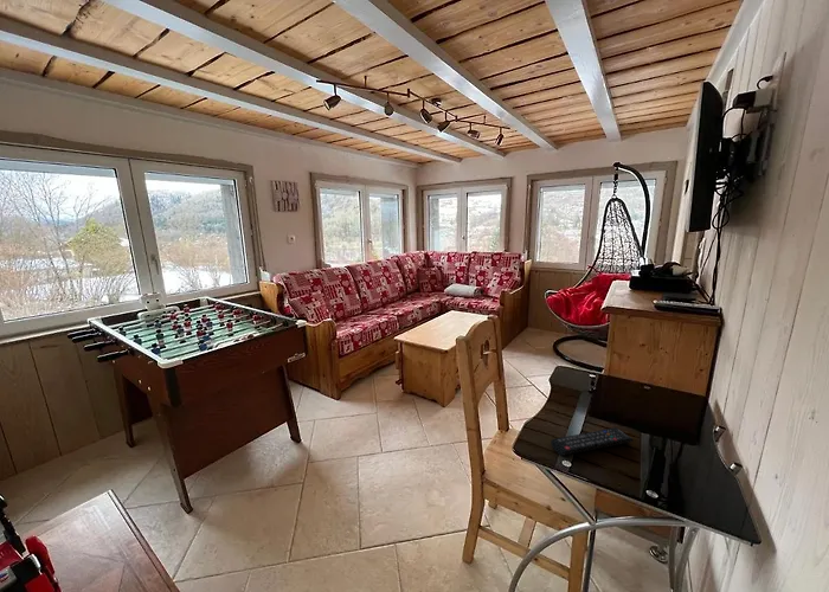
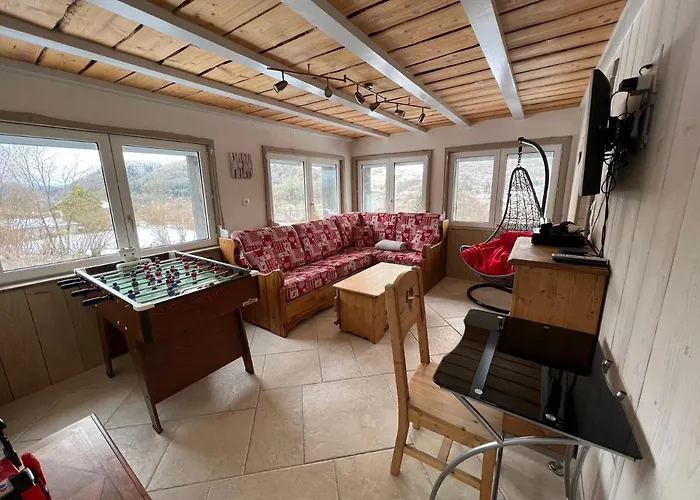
- remote control [550,426,634,457]
